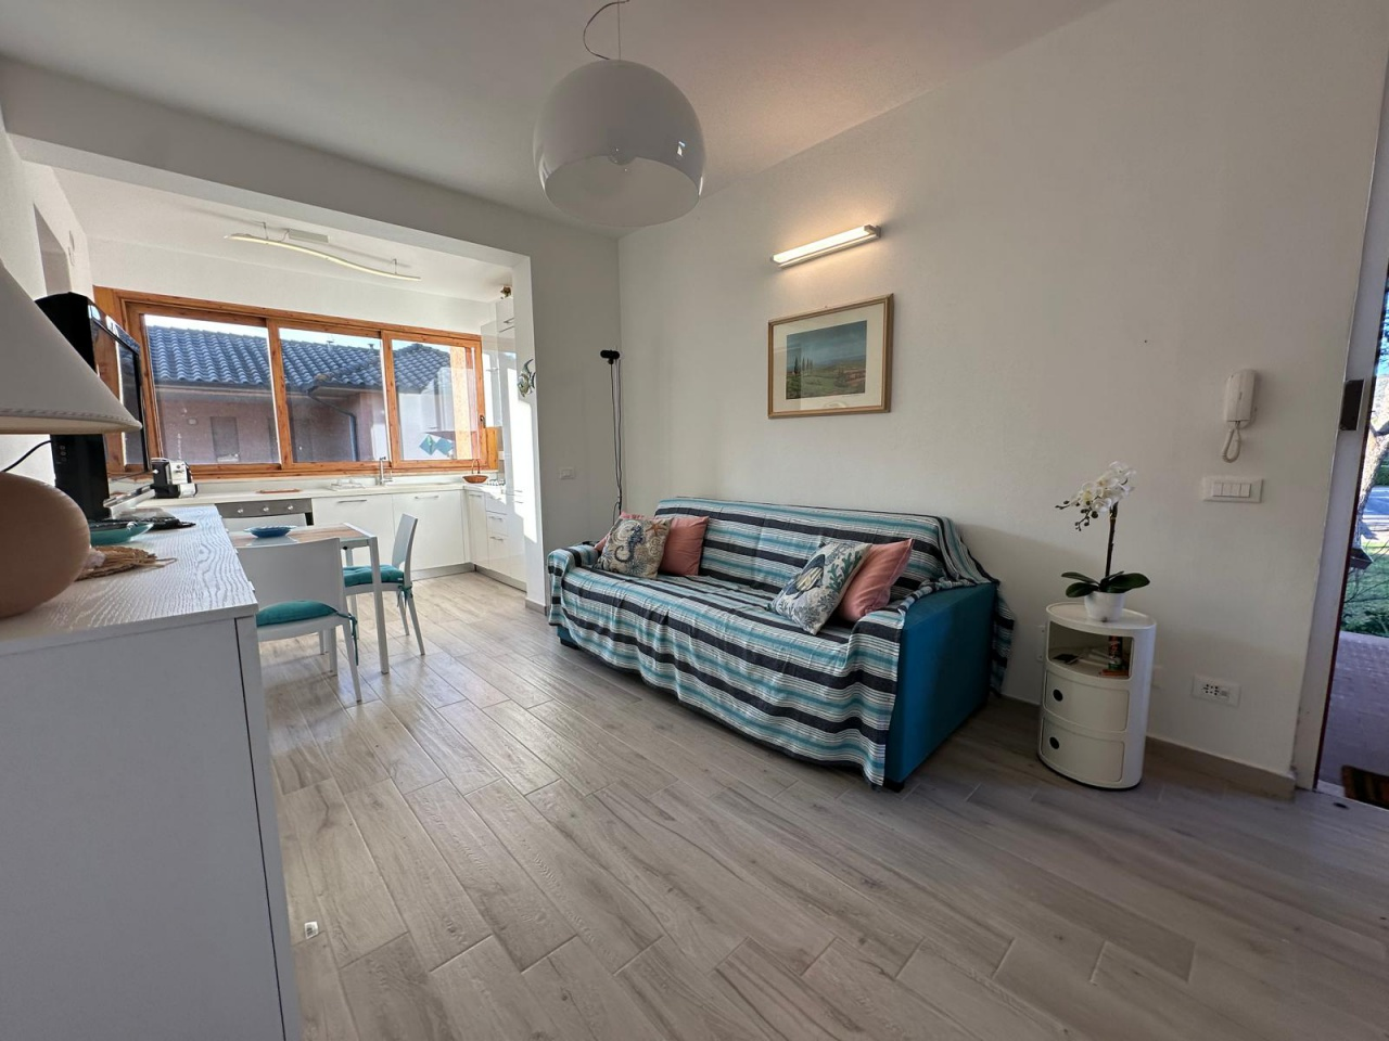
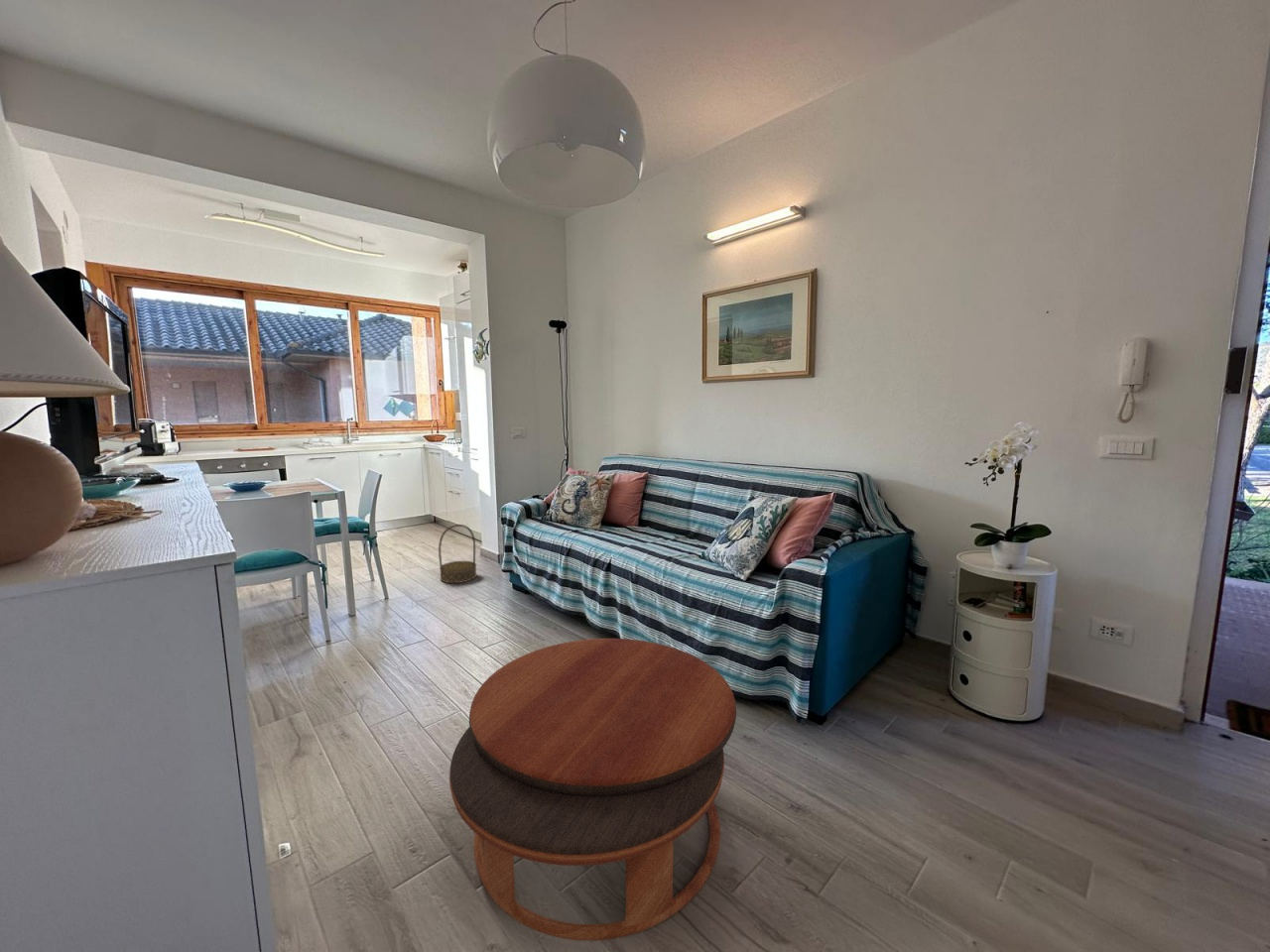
+ basket [438,524,477,584]
+ coffee table [448,638,737,942]
